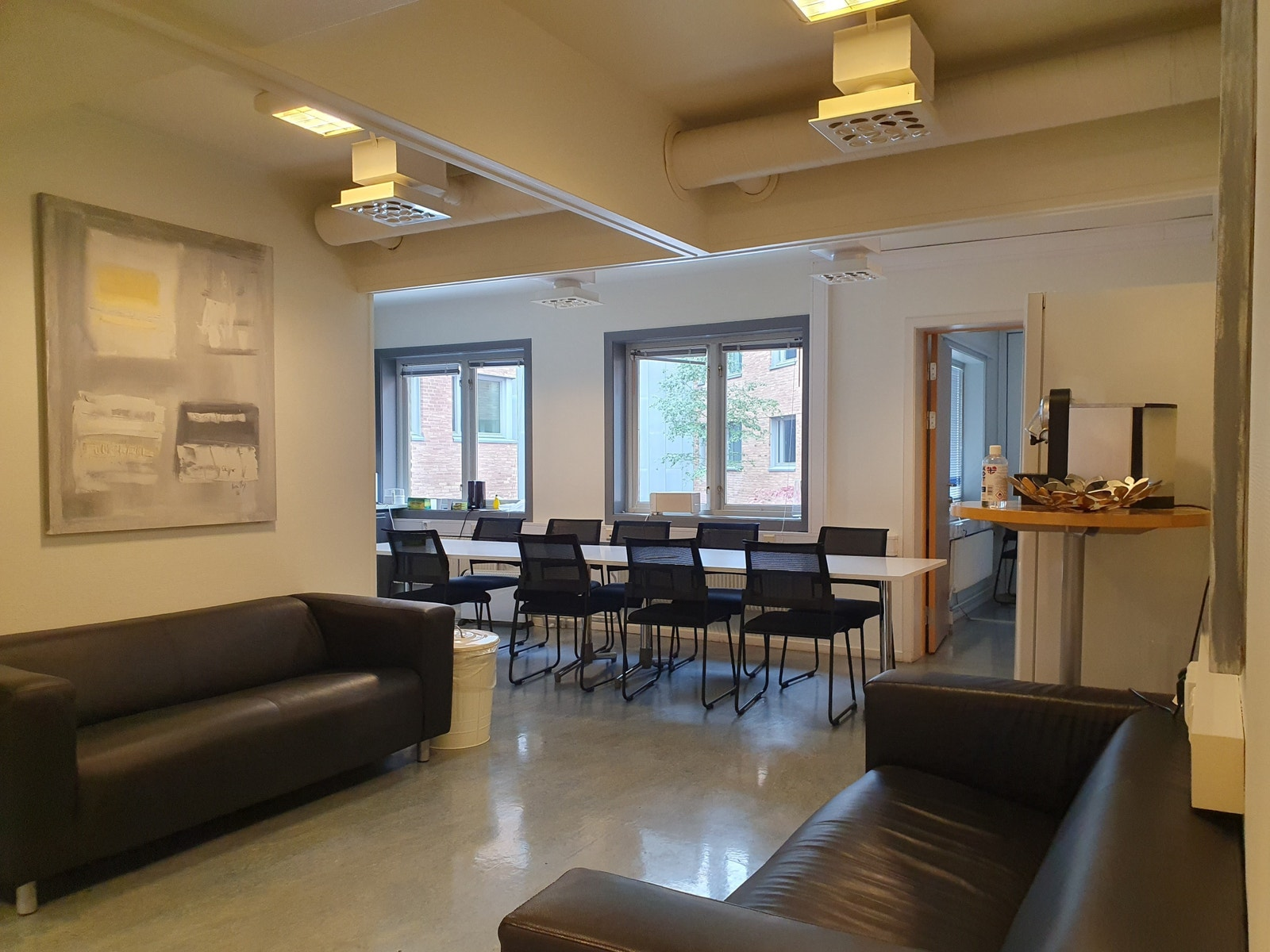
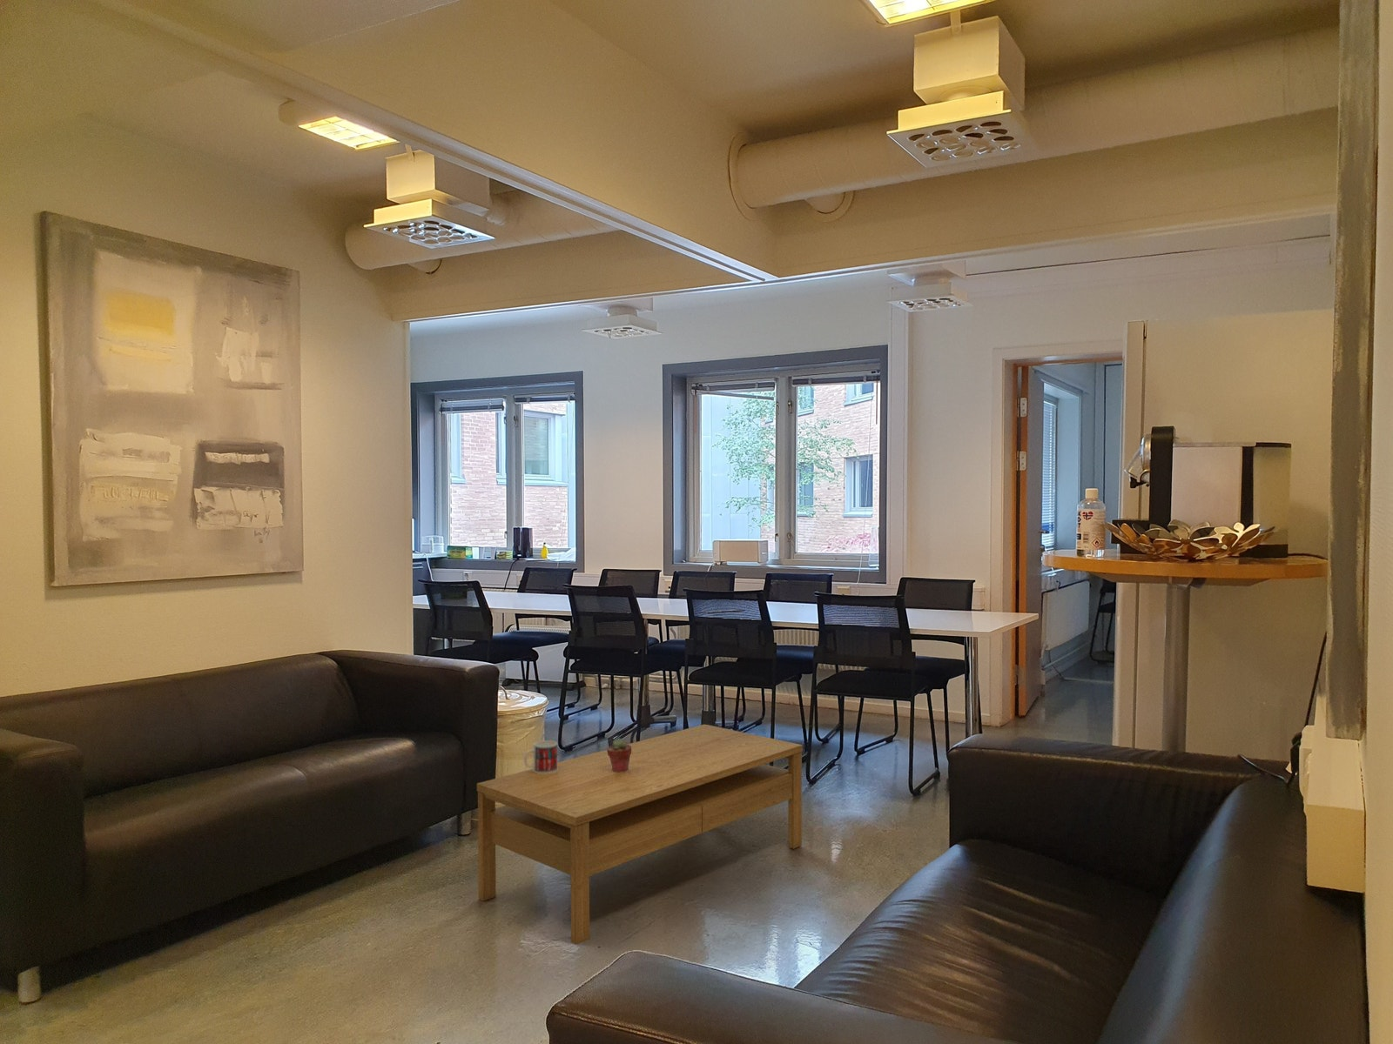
+ potted succulent [605,737,631,772]
+ coffee table [476,724,804,945]
+ mug [523,739,558,773]
